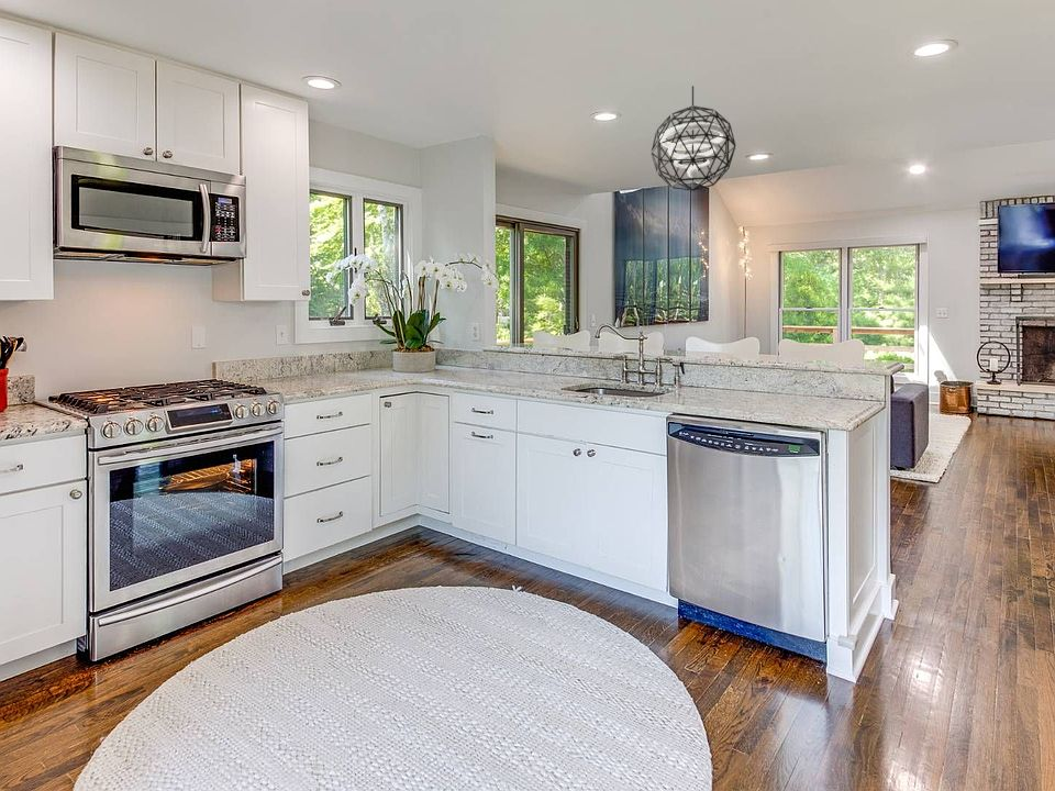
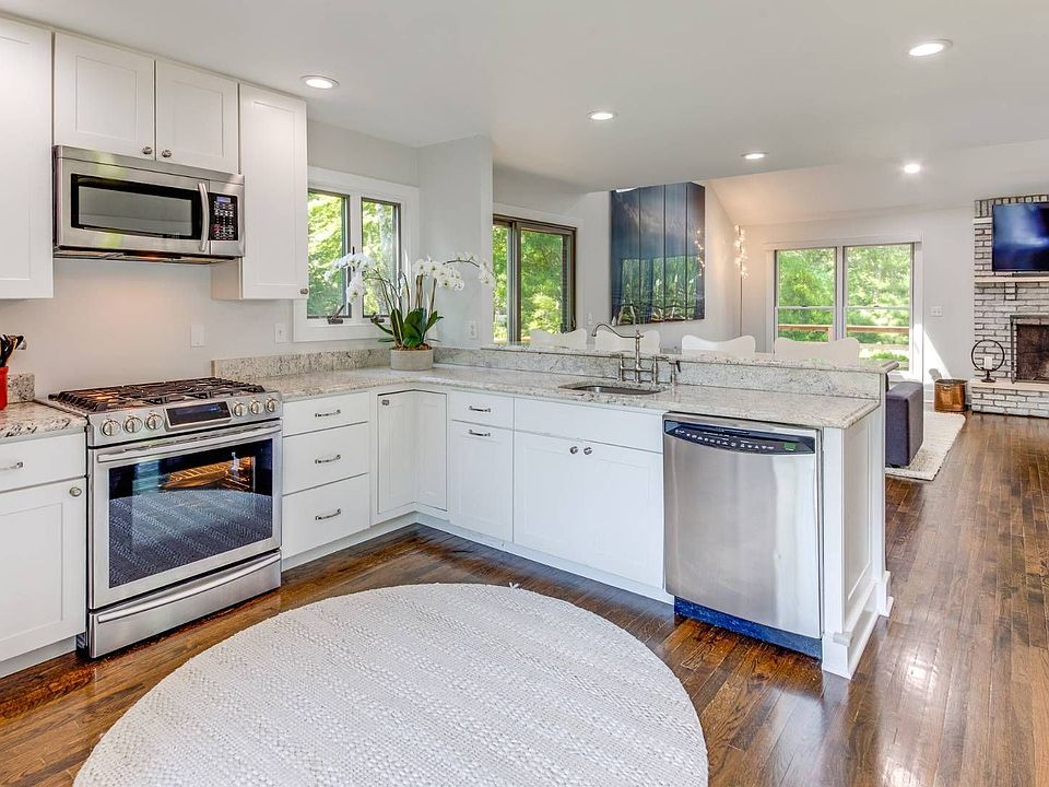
- pendant light [649,85,736,192]
